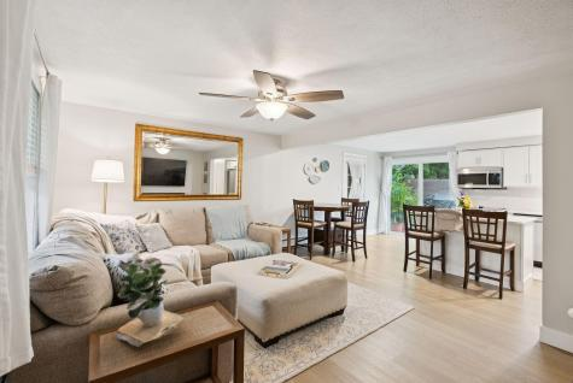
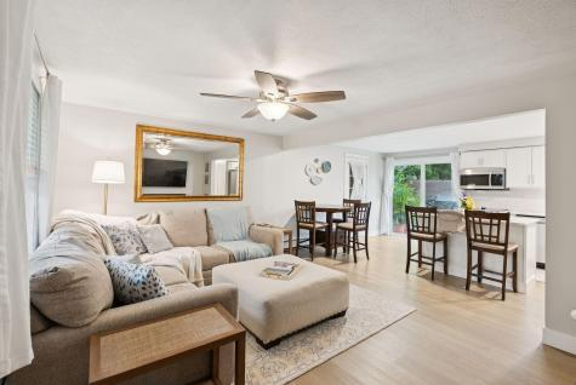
- potted plant [116,257,187,348]
